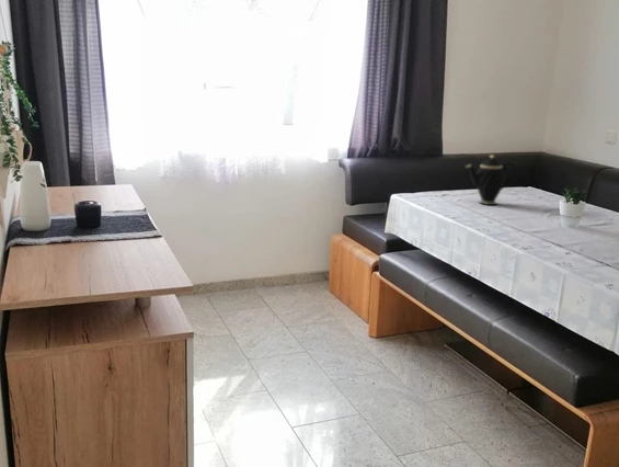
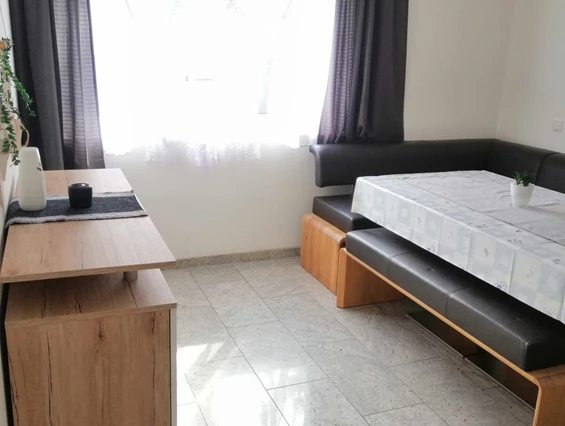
- teapot [465,153,516,206]
